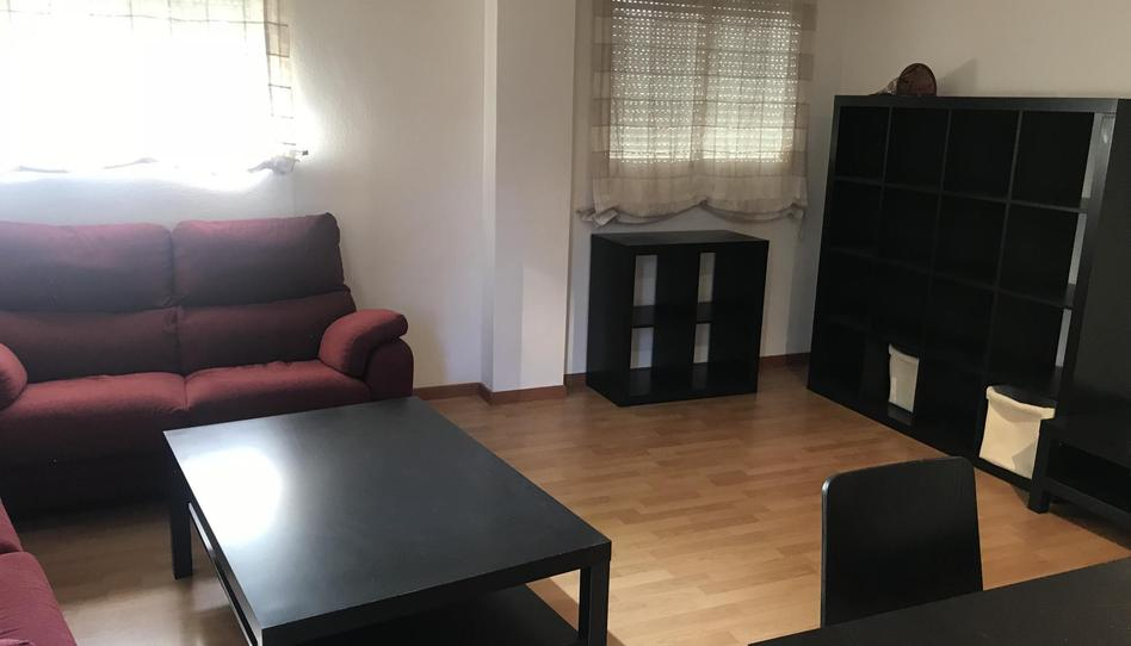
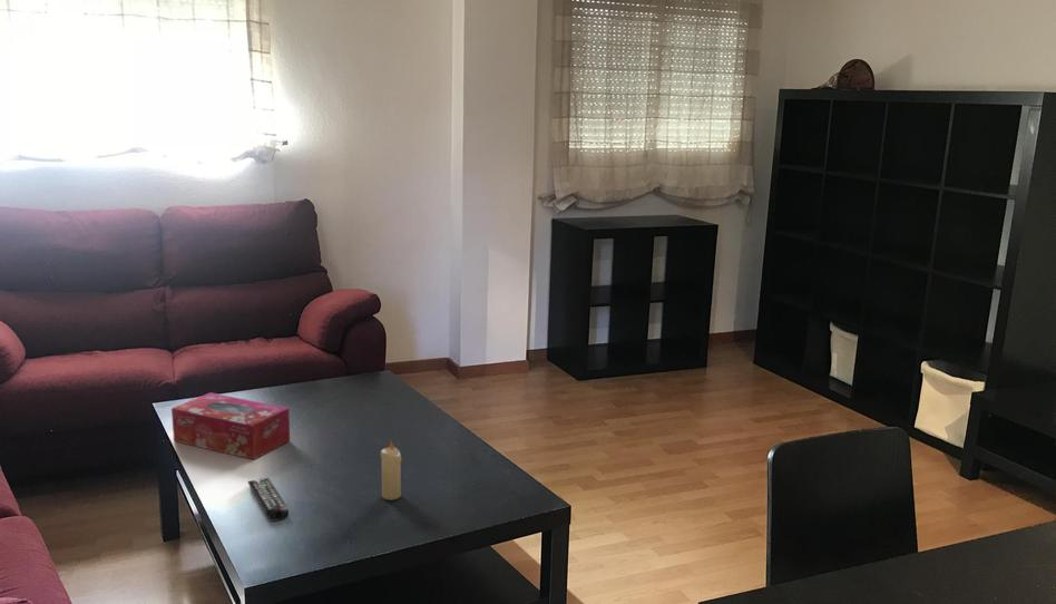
+ remote control [247,477,290,523]
+ candle [380,439,402,501]
+ tissue box [170,392,291,460]
